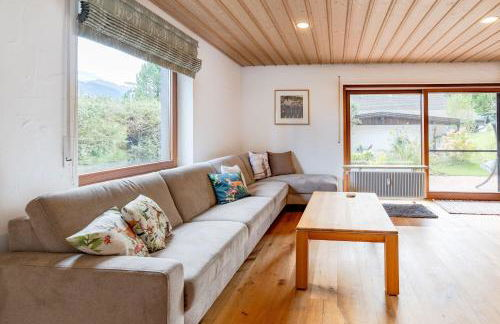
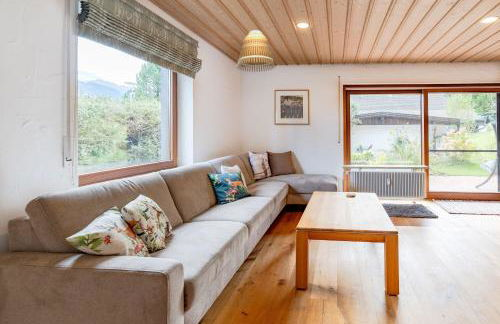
+ lamp shade [236,29,276,73]
